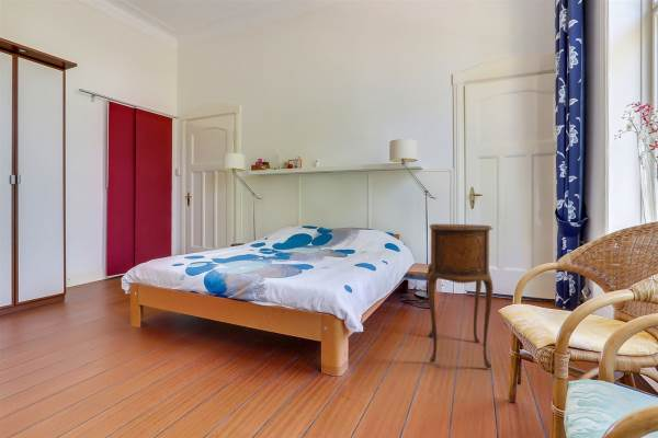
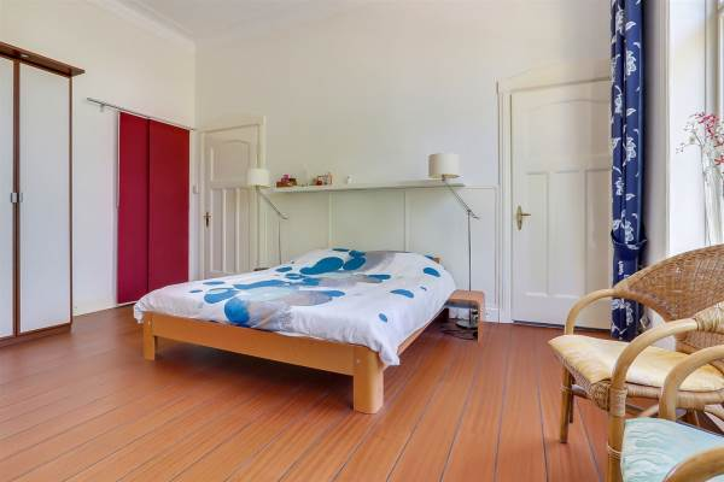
- side table [427,223,495,369]
